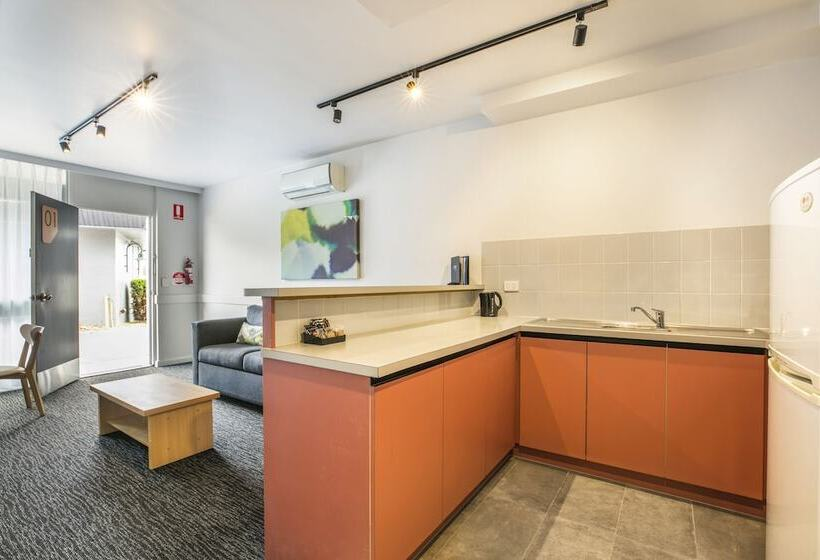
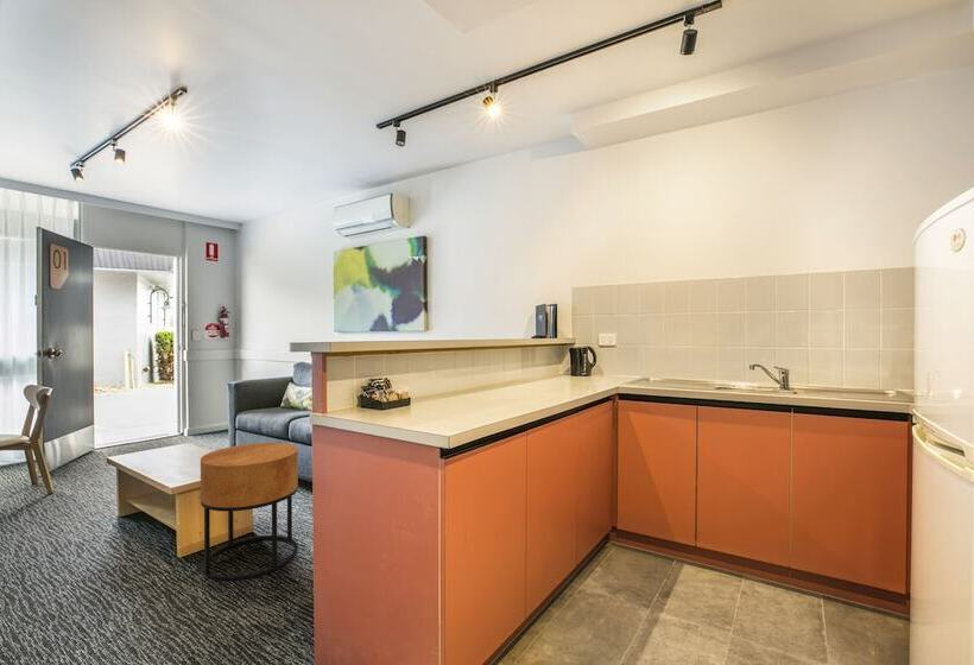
+ side table [200,442,299,582]
